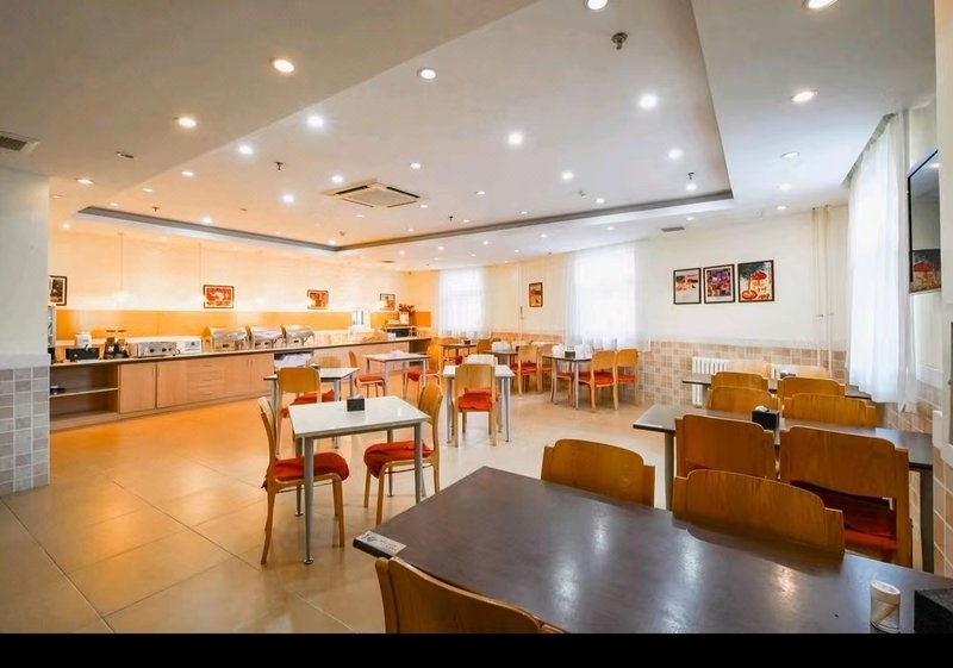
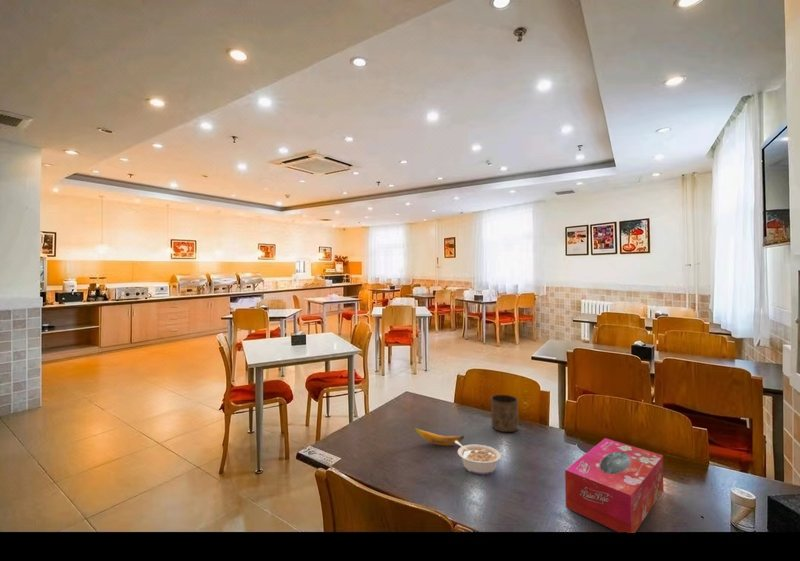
+ banana [412,426,465,447]
+ tissue box [564,437,665,534]
+ legume [455,441,502,475]
+ cup [490,394,519,433]
